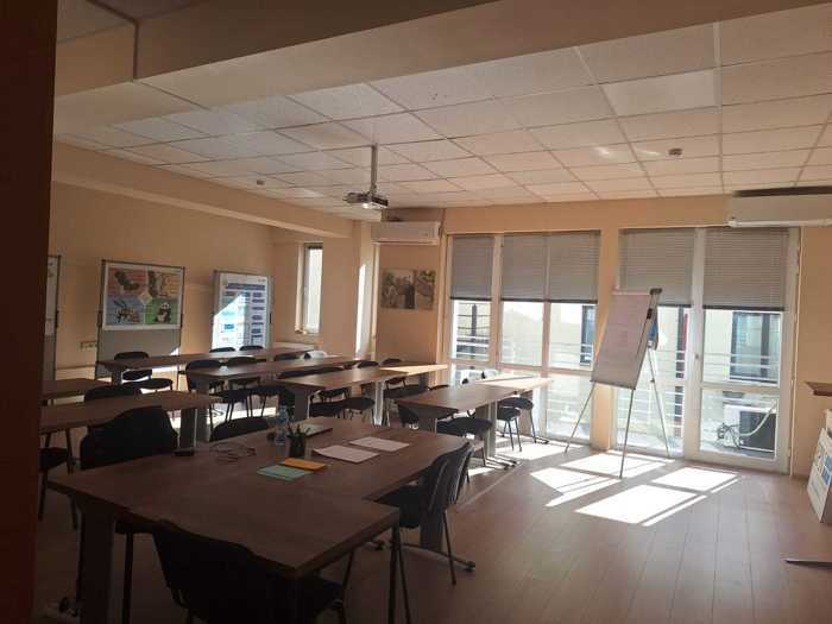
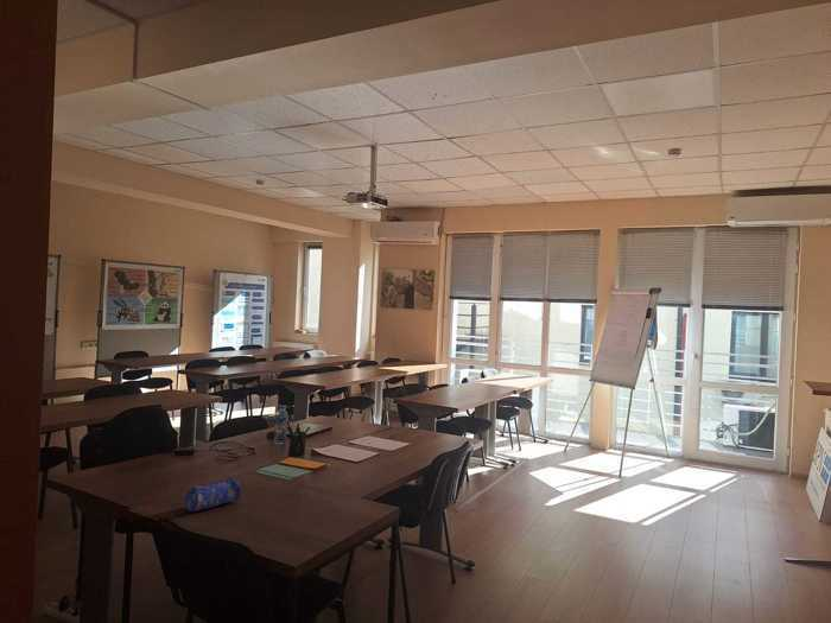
+ pencil case [184,477,242,513]
